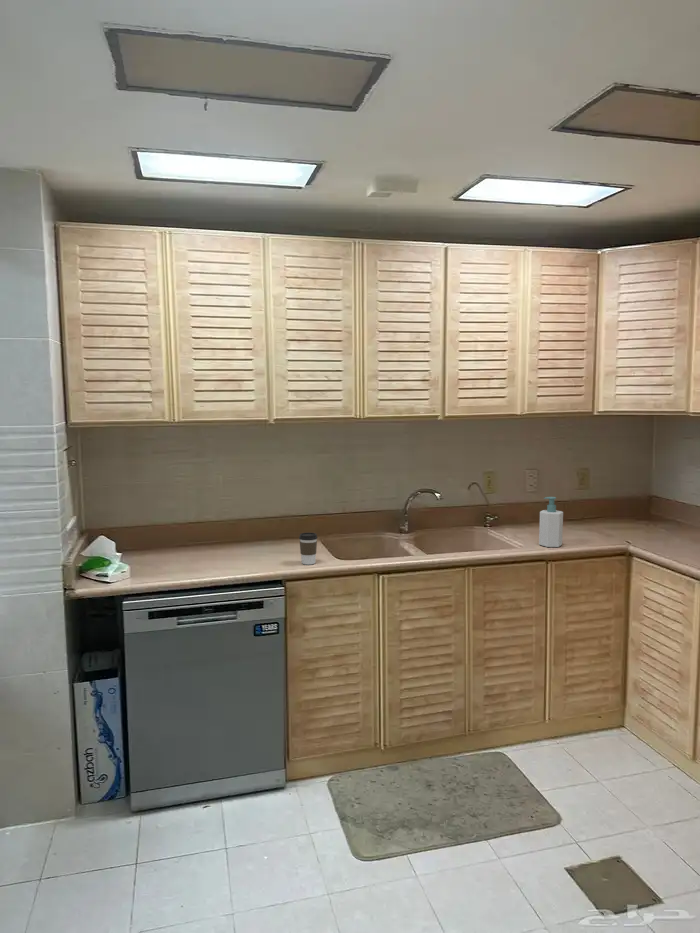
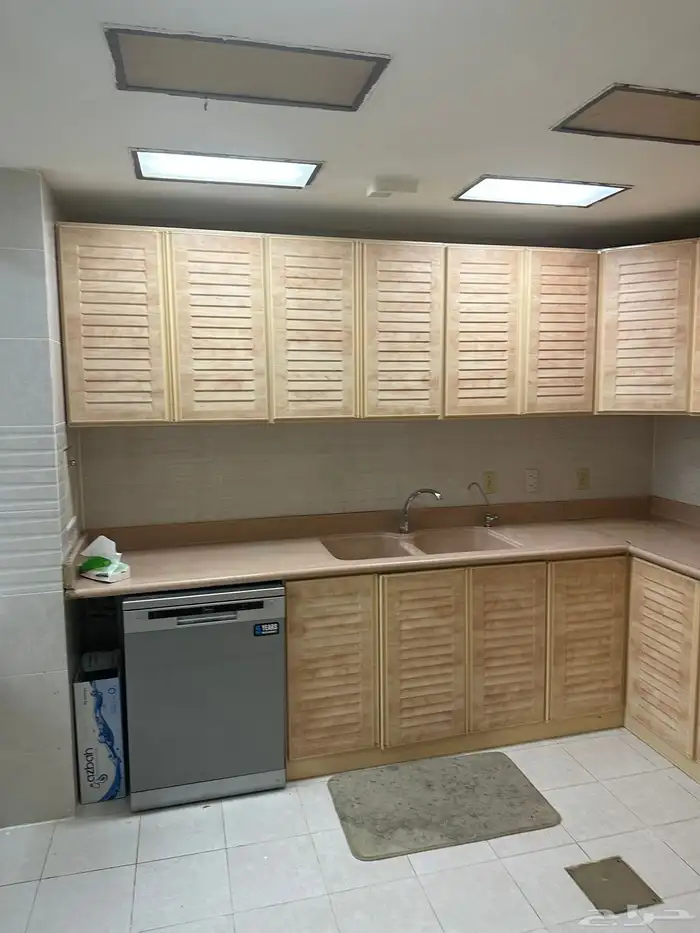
- soap bottle [538,496,564,548]
- coffee cup [298,532,318,566]
